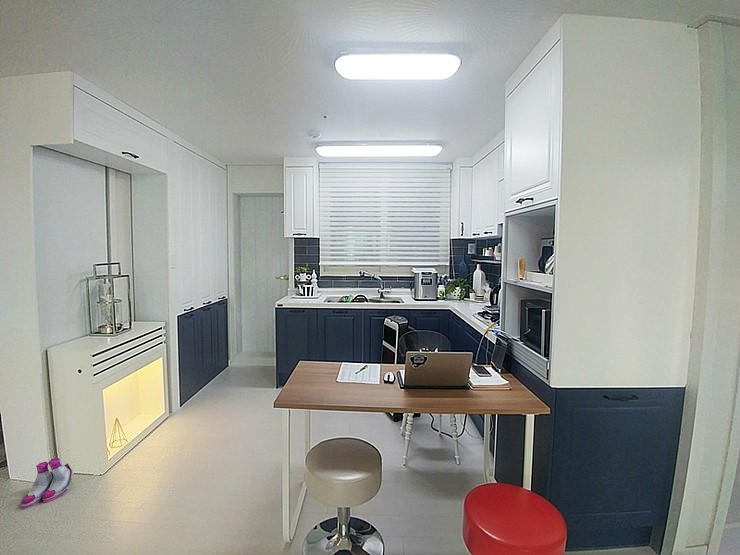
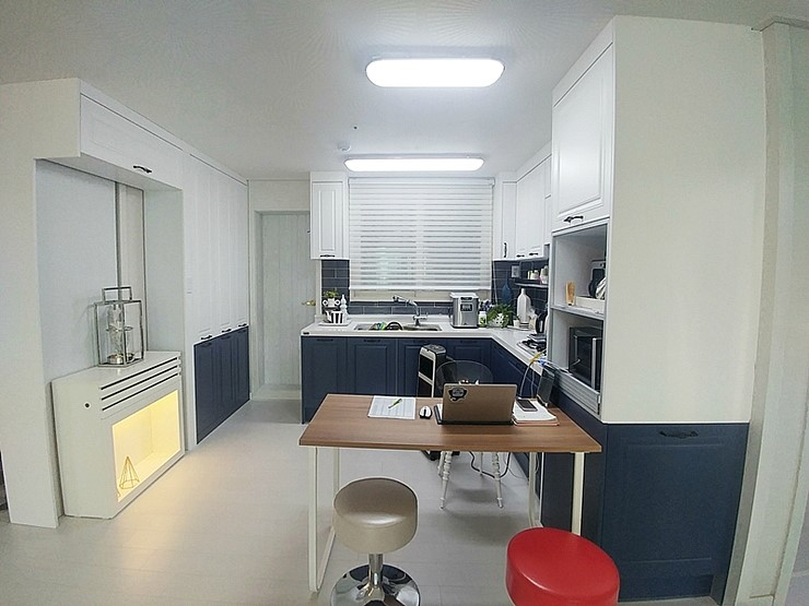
- boots [20,456,74,510]
